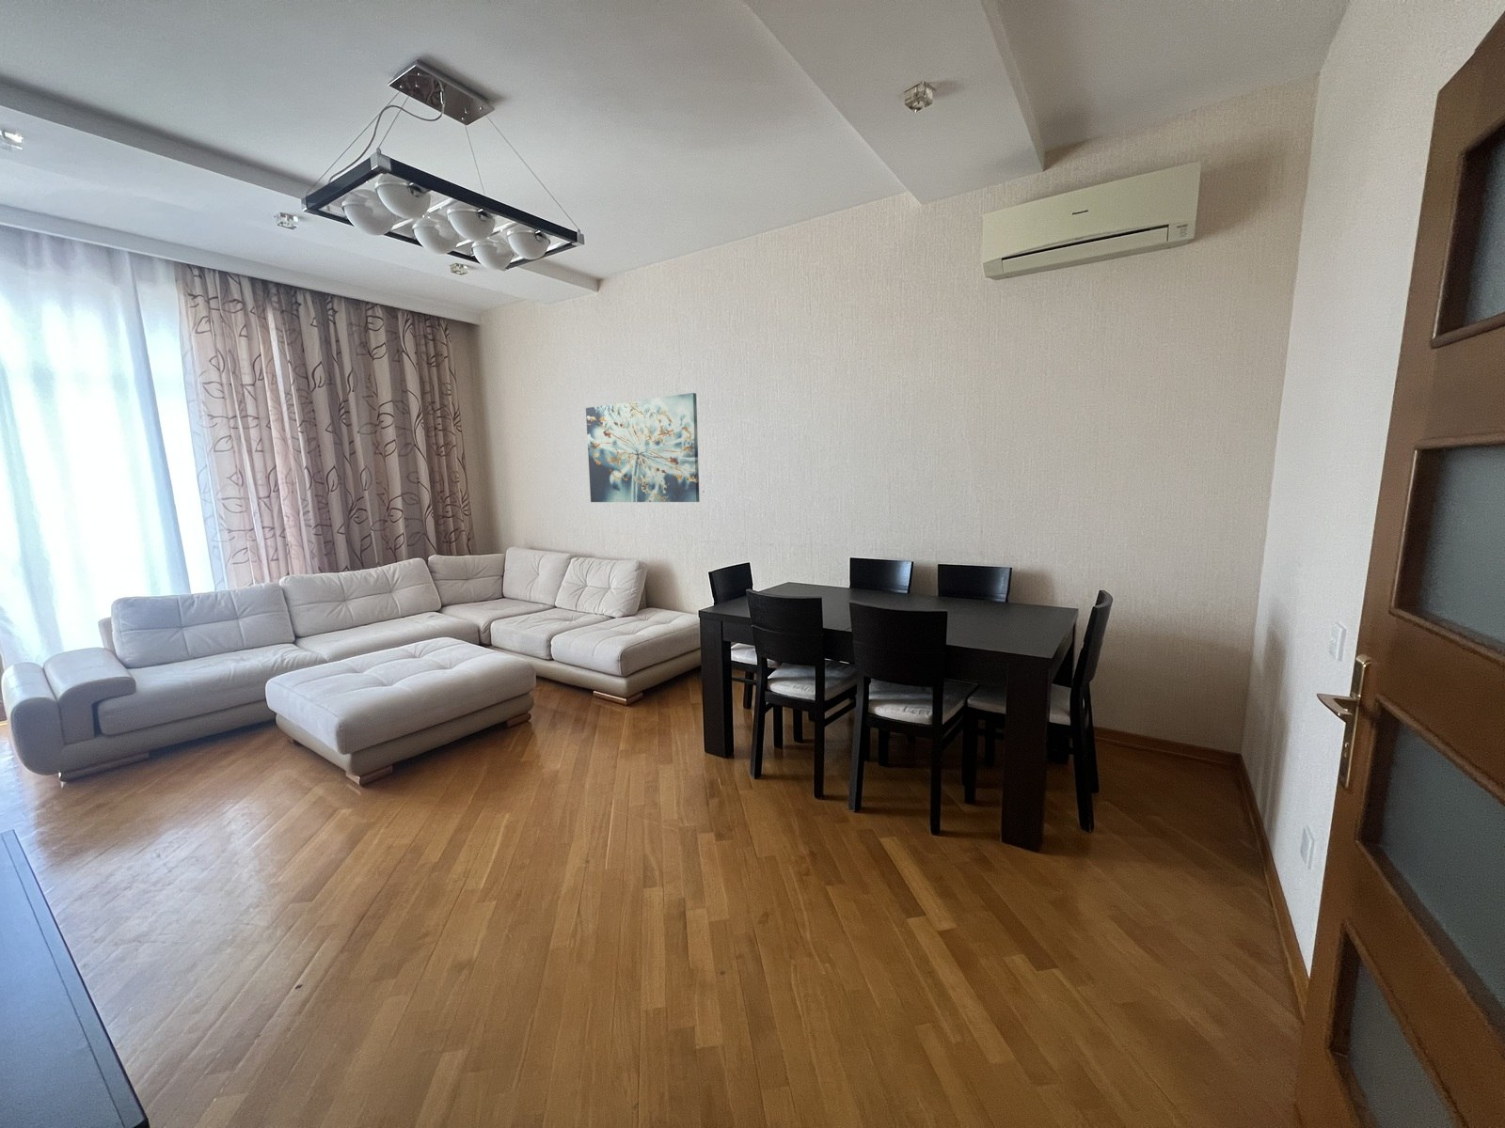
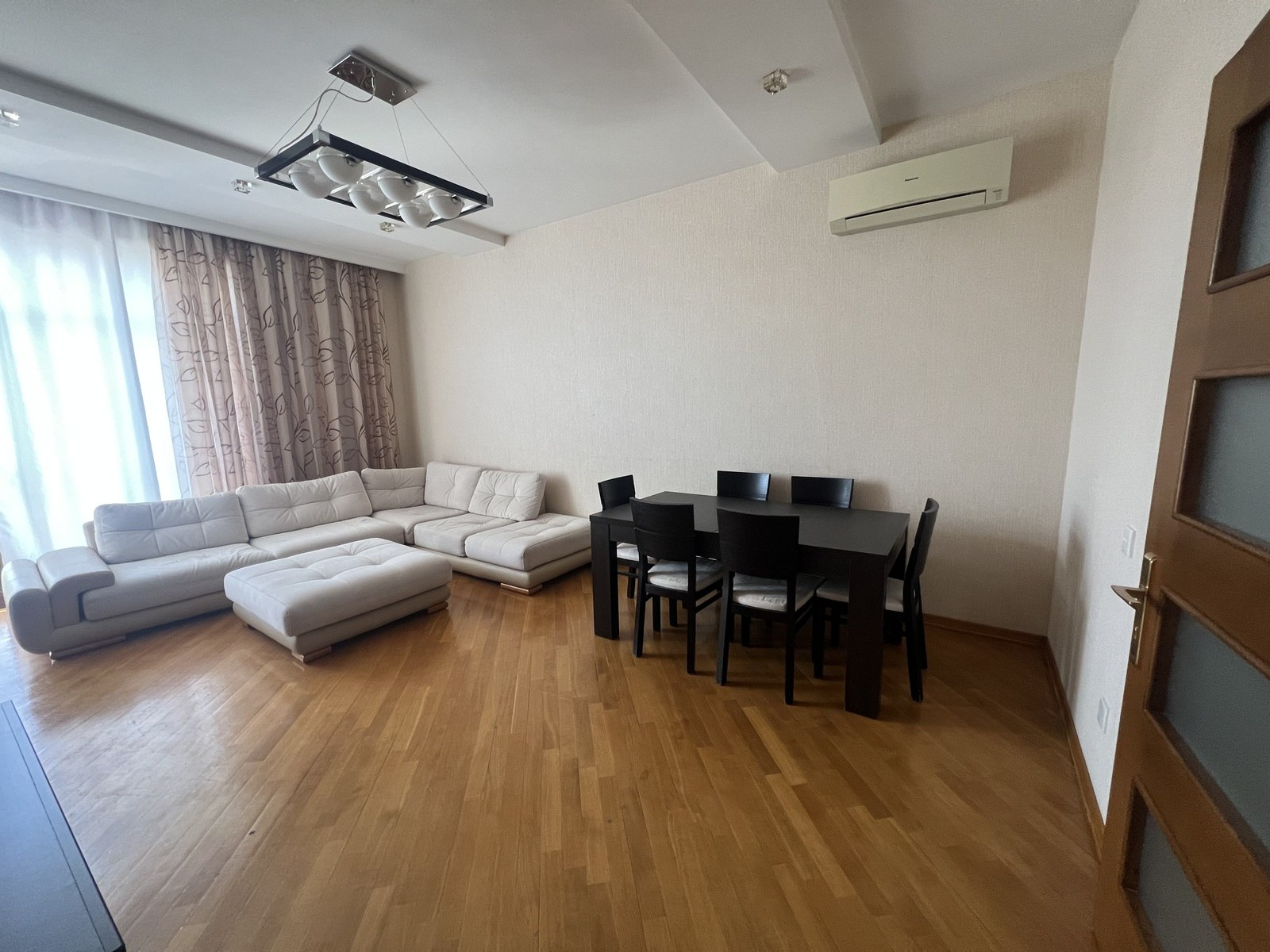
- wall art [585,392,700,502]
